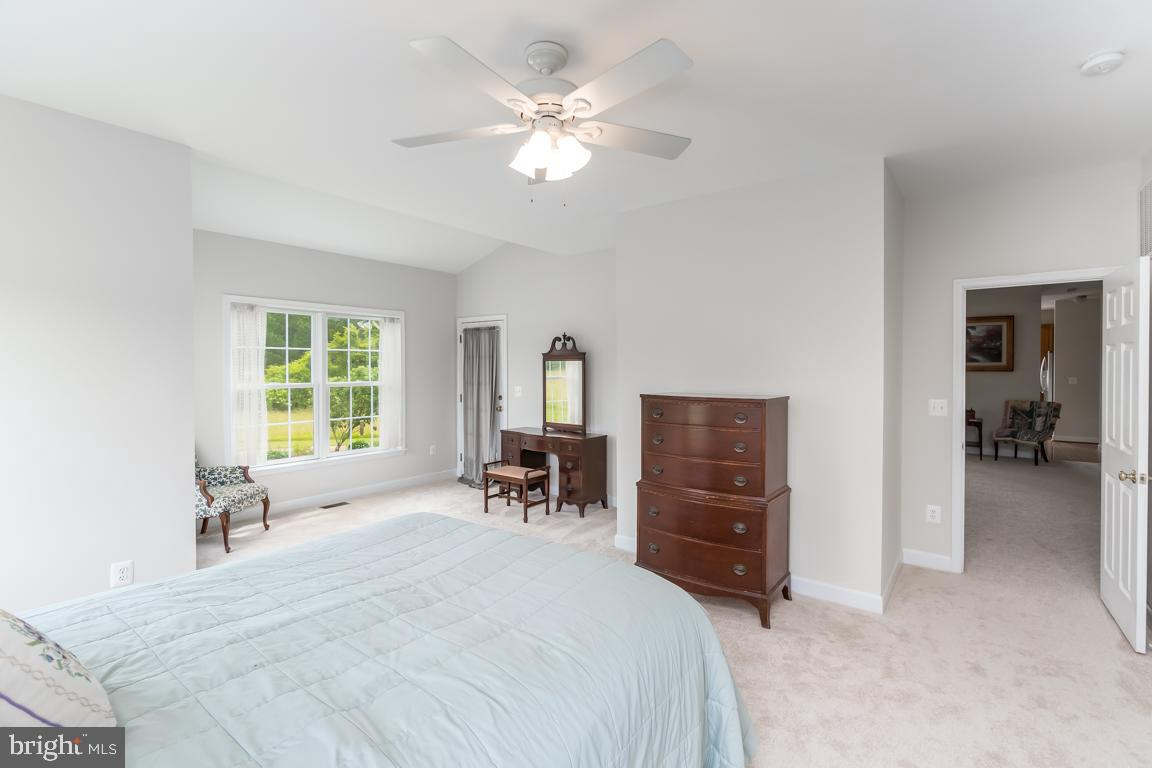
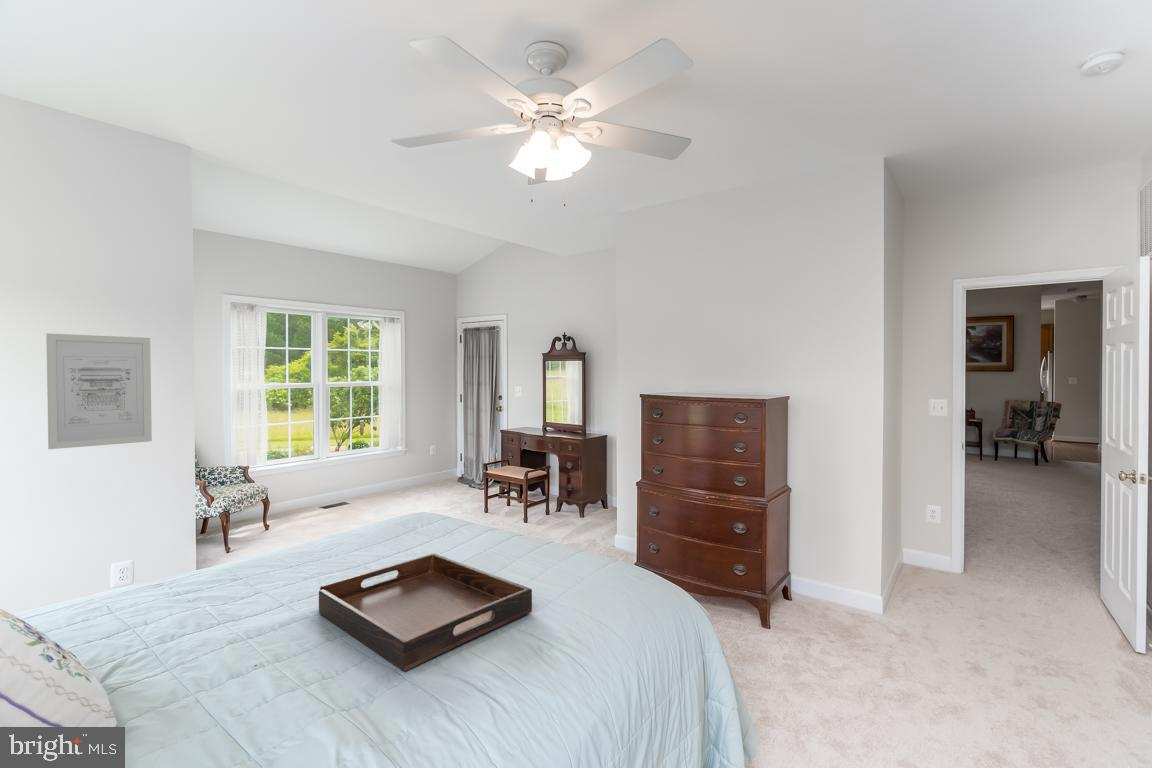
+ serving tray [318,553,533,672]
+ wall art [45,332,153,450]
